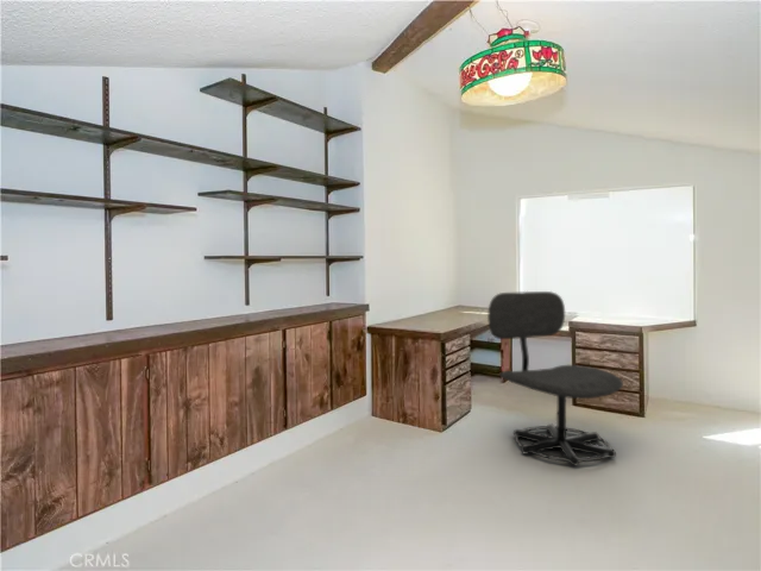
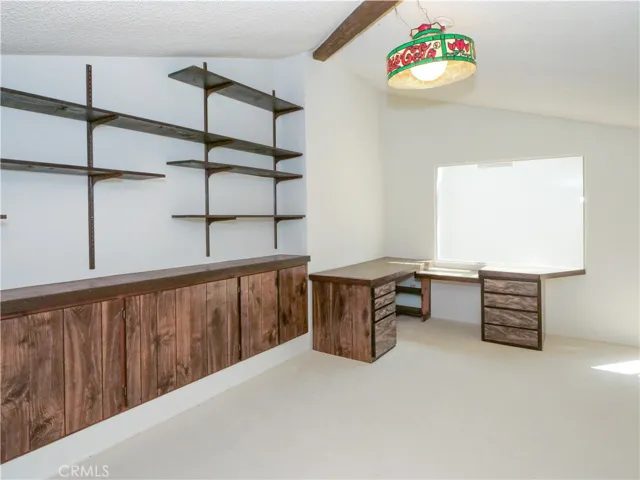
- office chair [486,290,624,468]
